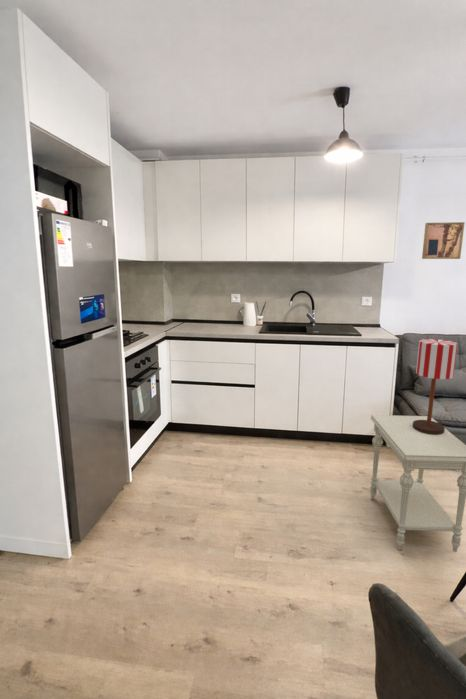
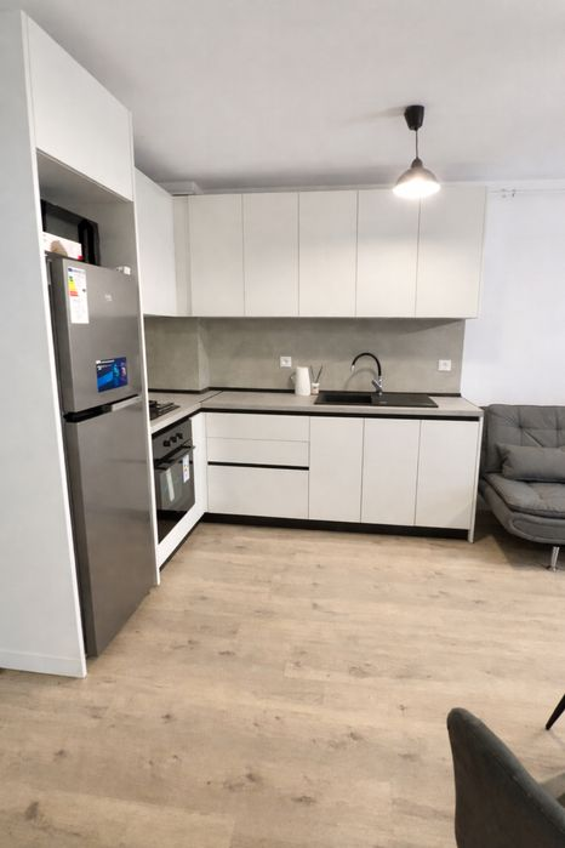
- side table [369,414,466,553]
- wall art [421,221,466,260]
- table lamp [413,338,458,435]
